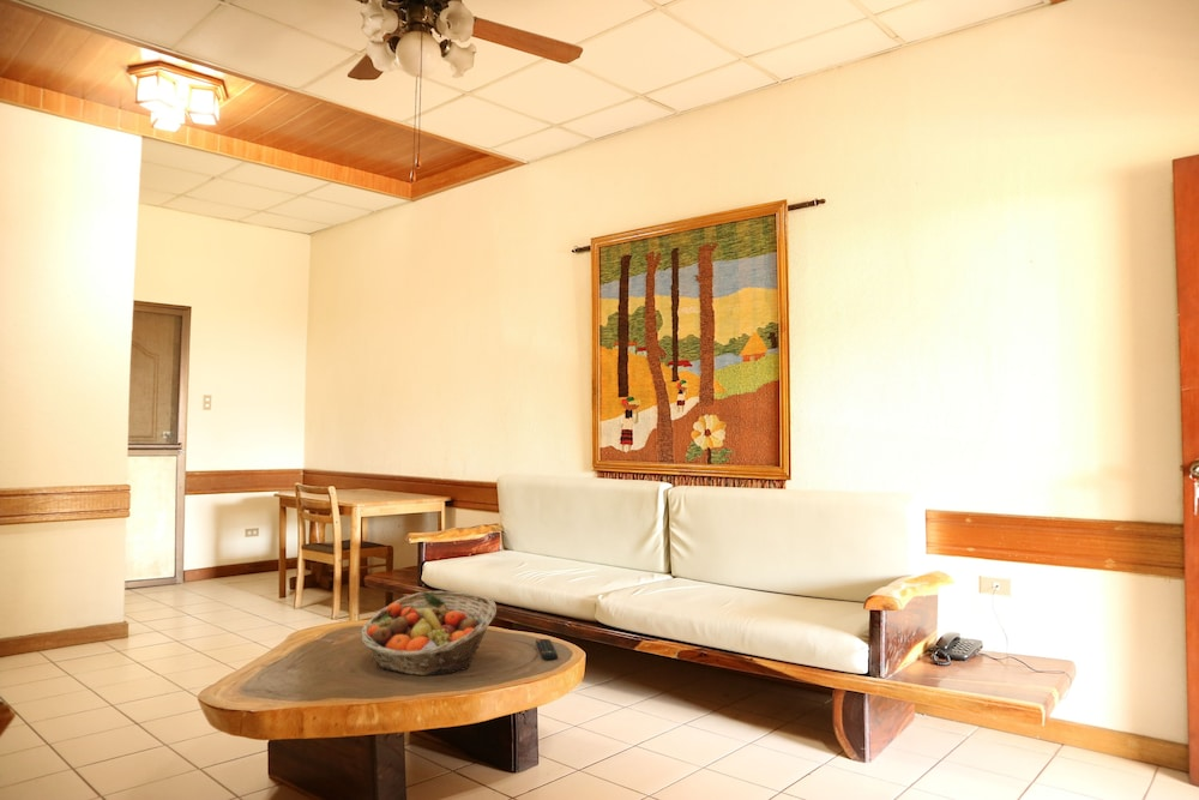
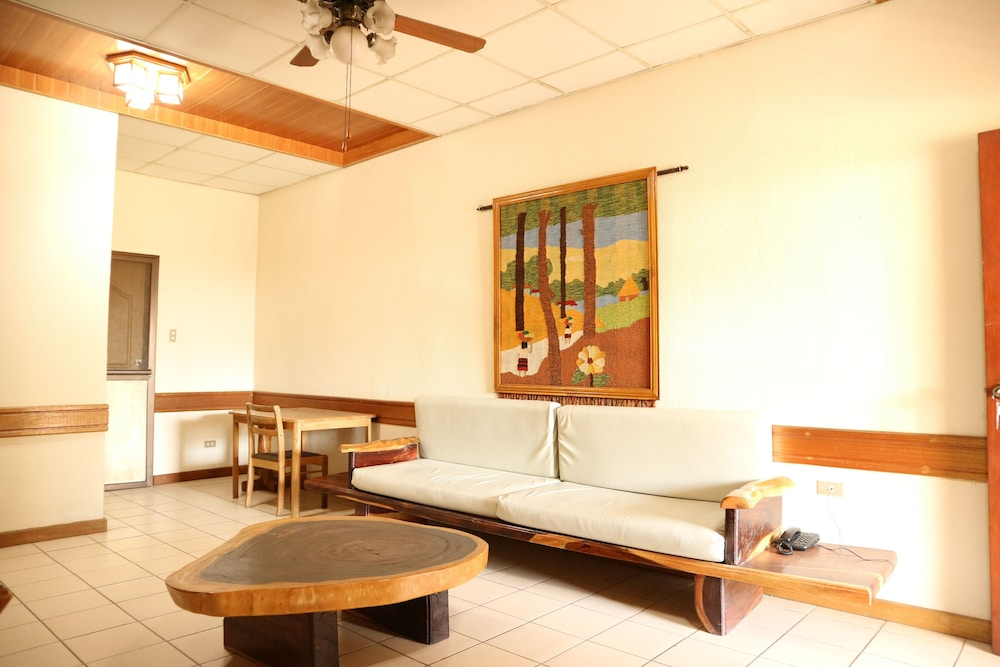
- fruit basket [360,590,498,676]
- remote control [535,638,559,661]
